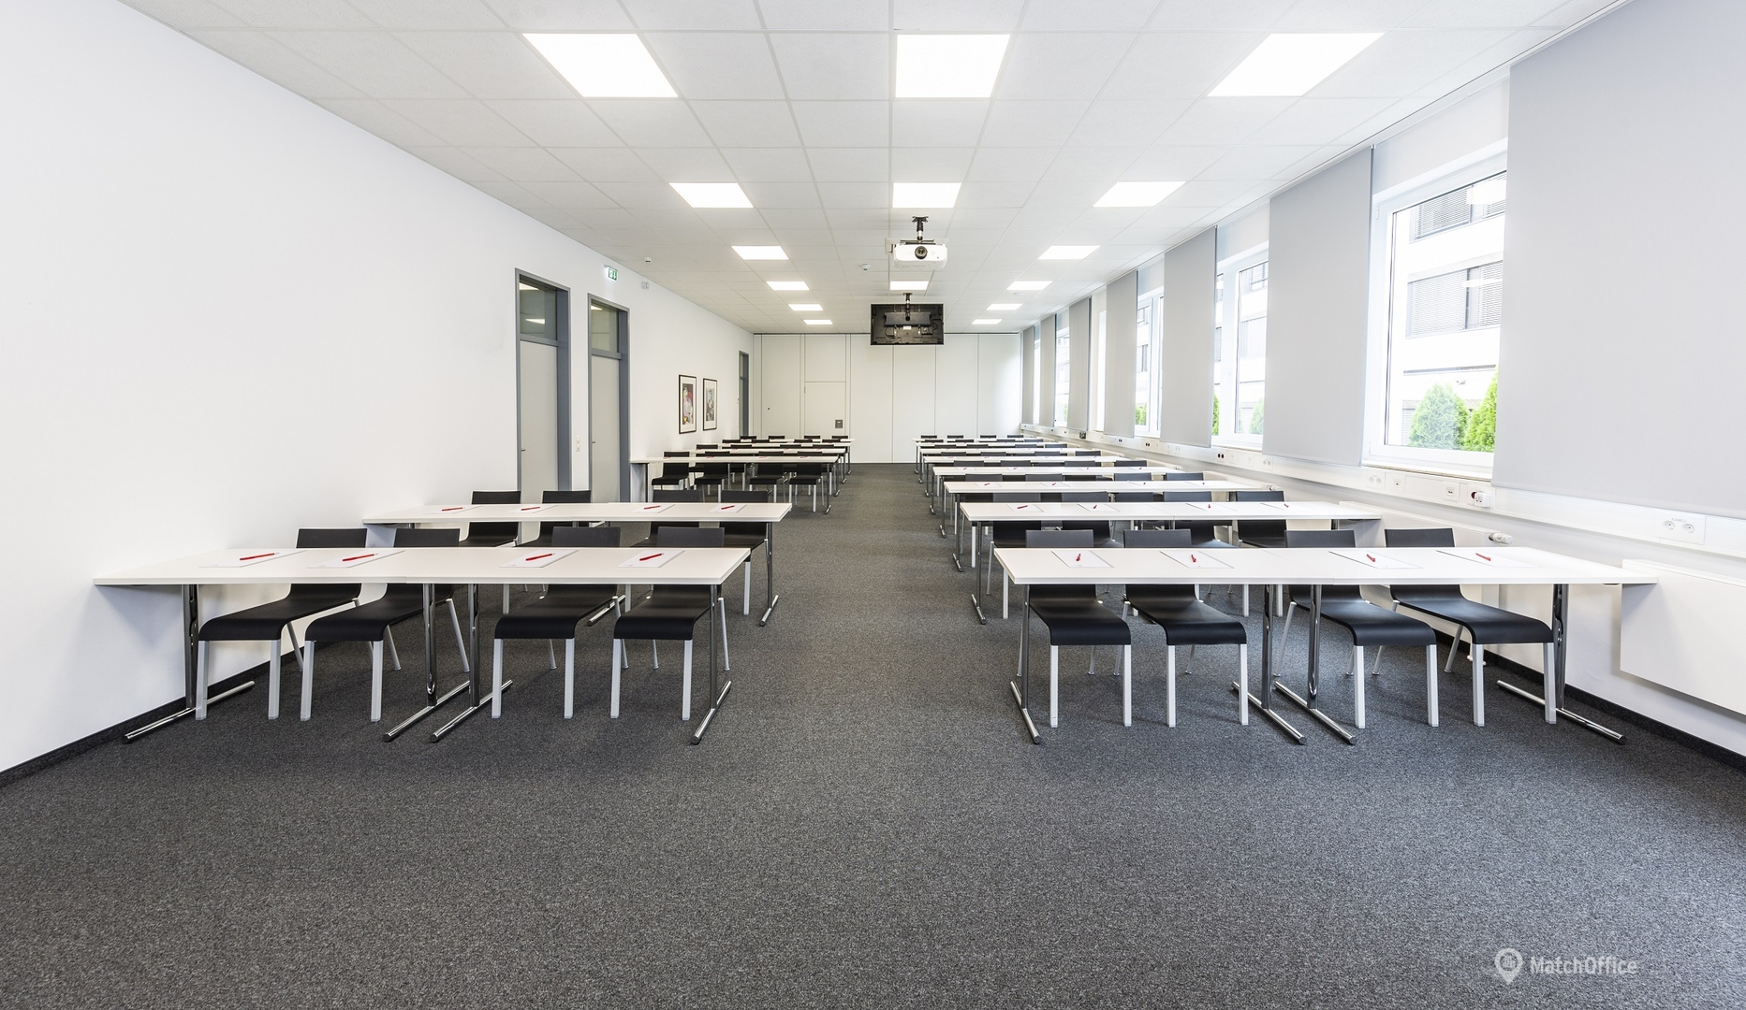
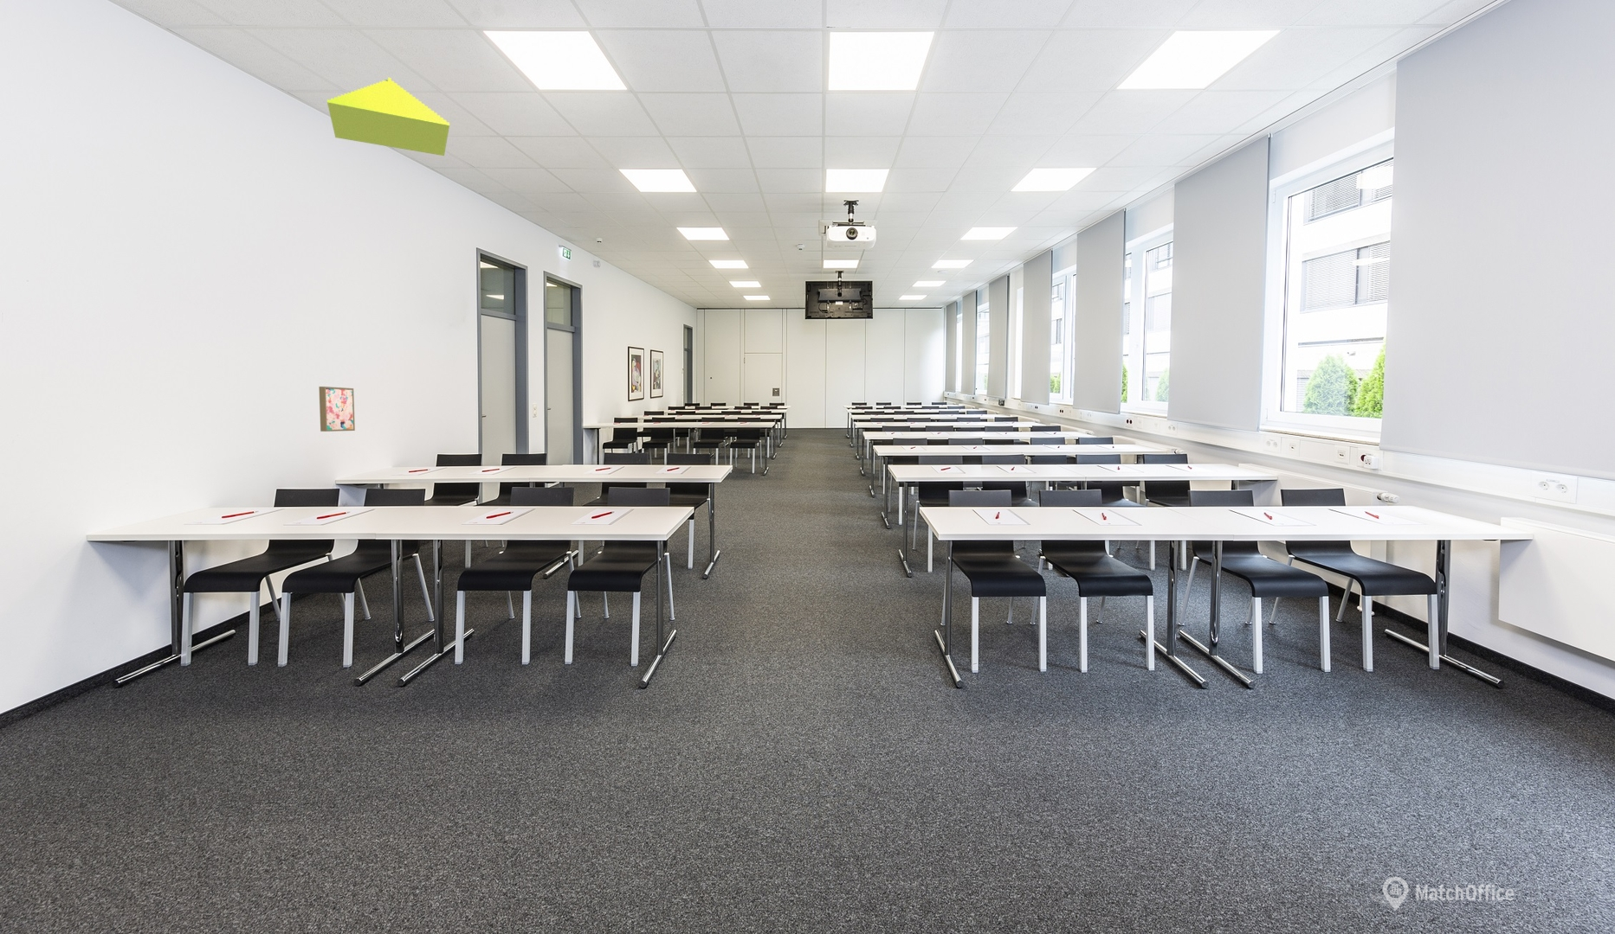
+ wall art [318,386,356,433]
+ ceiling vent [326,77,451,157]
